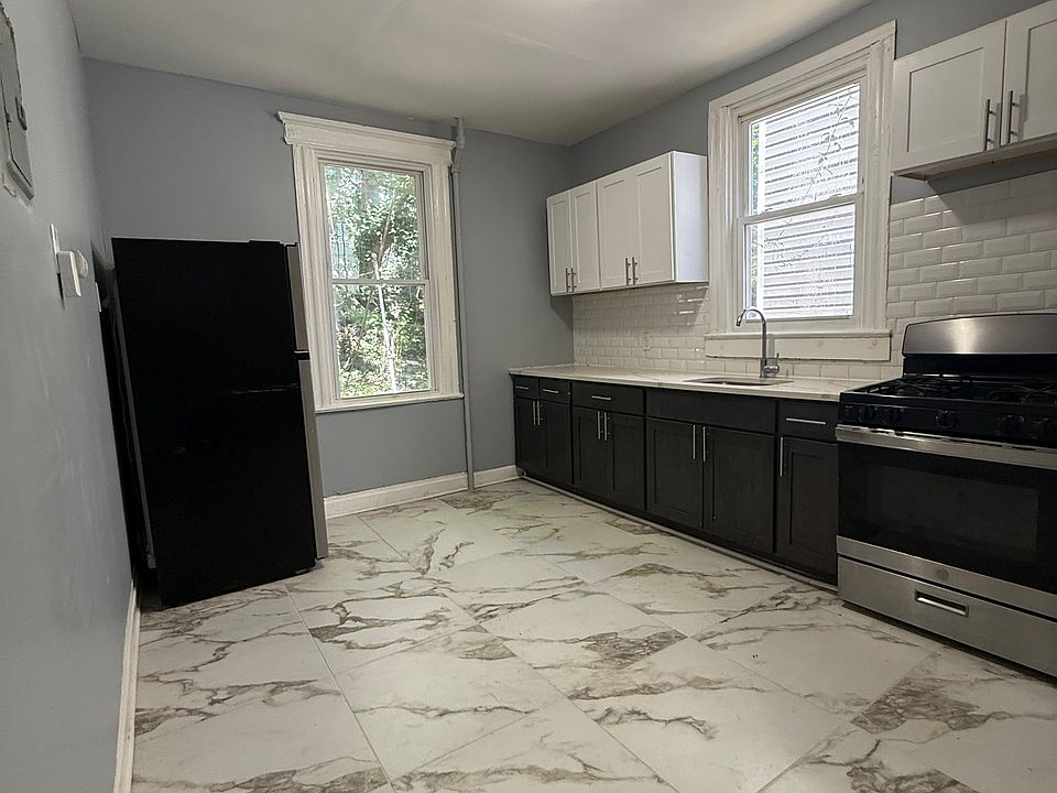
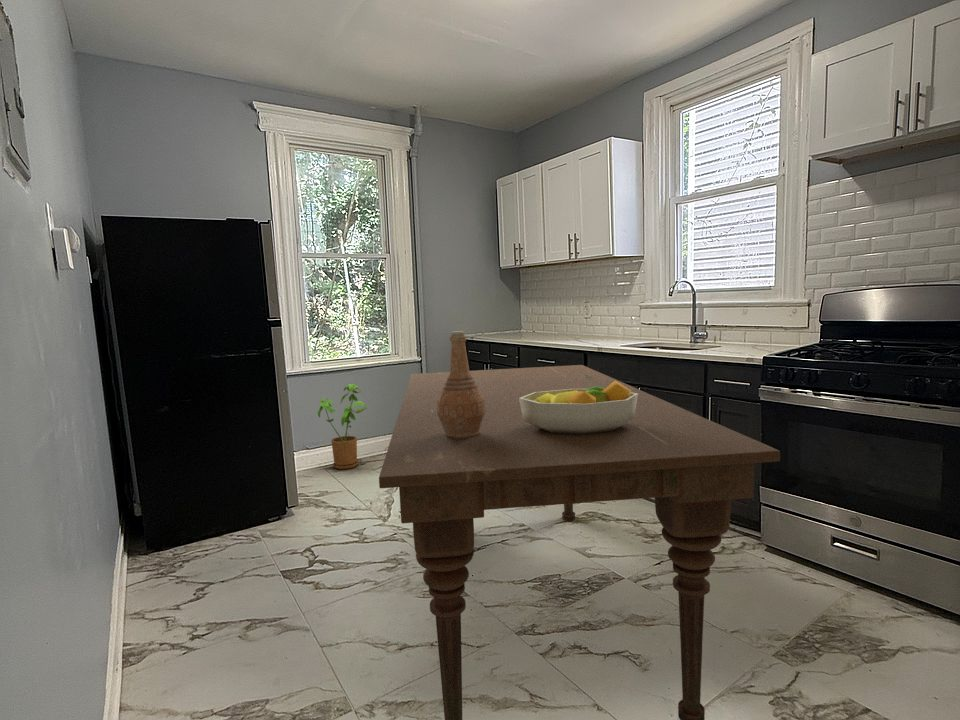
+ dining table [378,364,781,720]
+ house plant [317,383,368,470]
+ fruit bowl [519,381,638,434]
+ vase [437,330,485,438]
